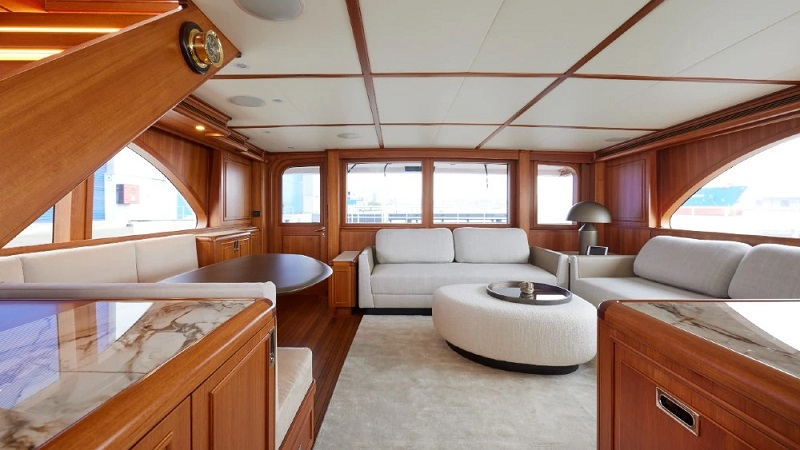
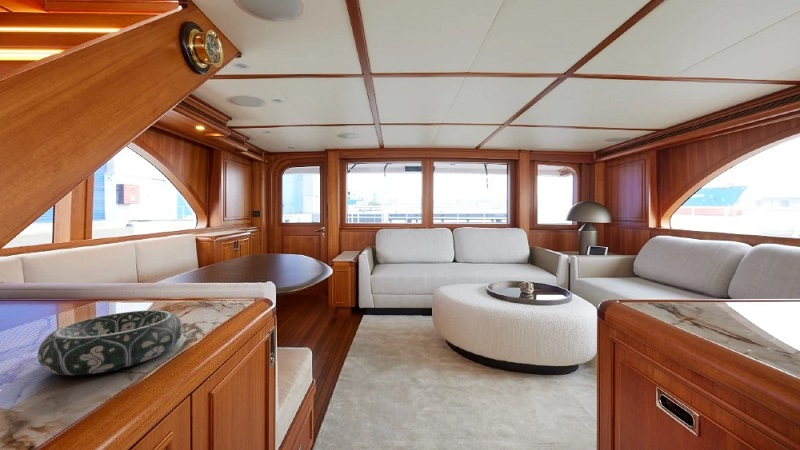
+ decorative bowl [37,309,184,376]
